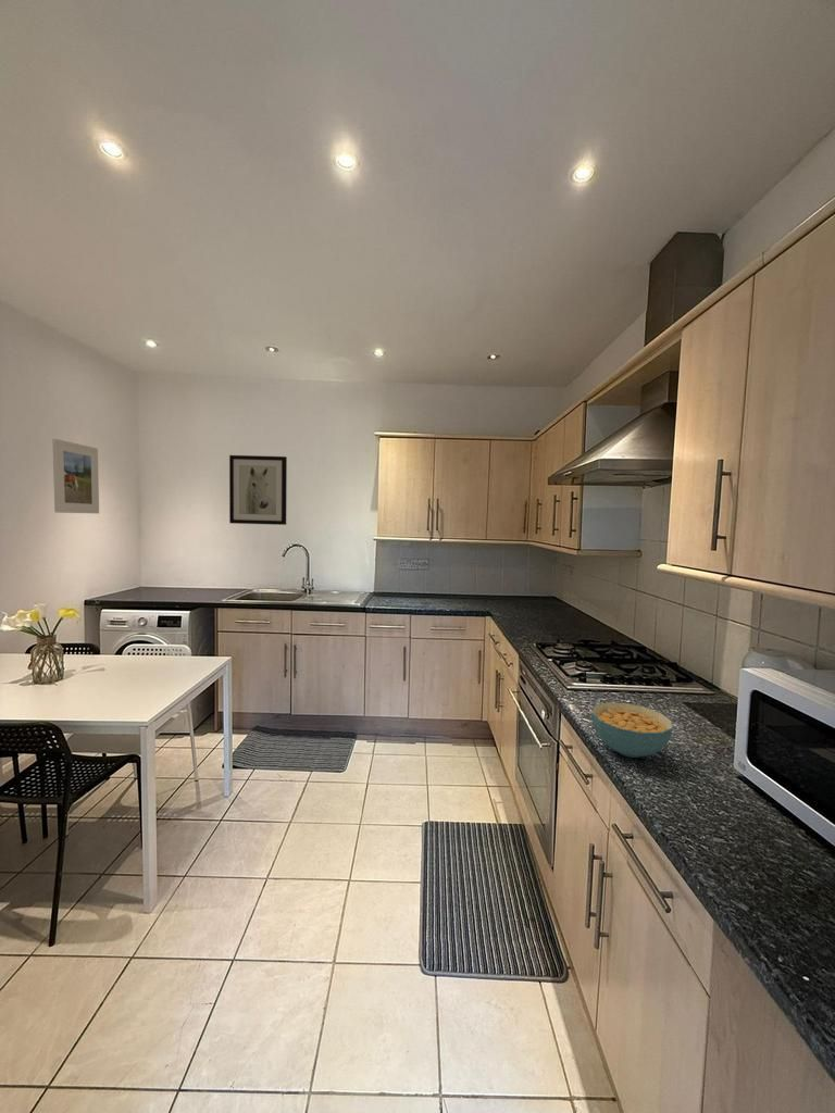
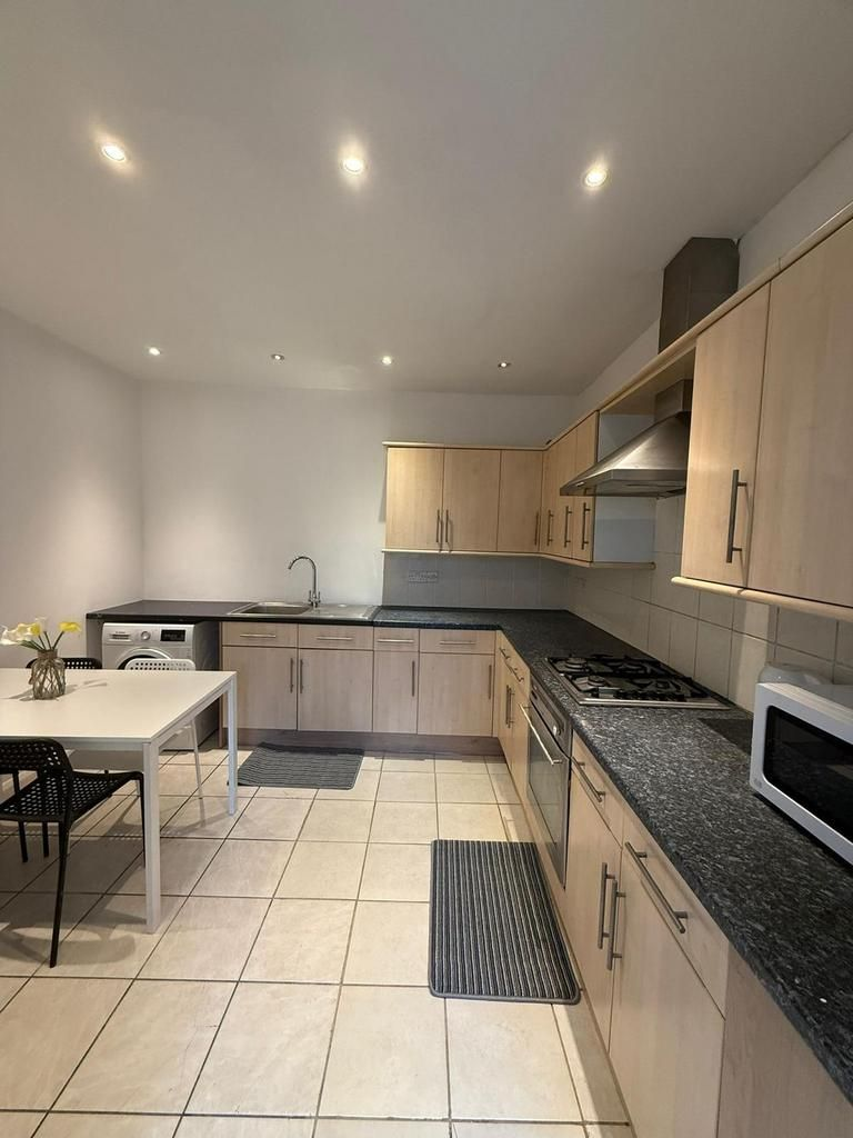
- wall art [228,454,288,526]
- cereal bowl [590,702,674,759]
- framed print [51,438,100,515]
